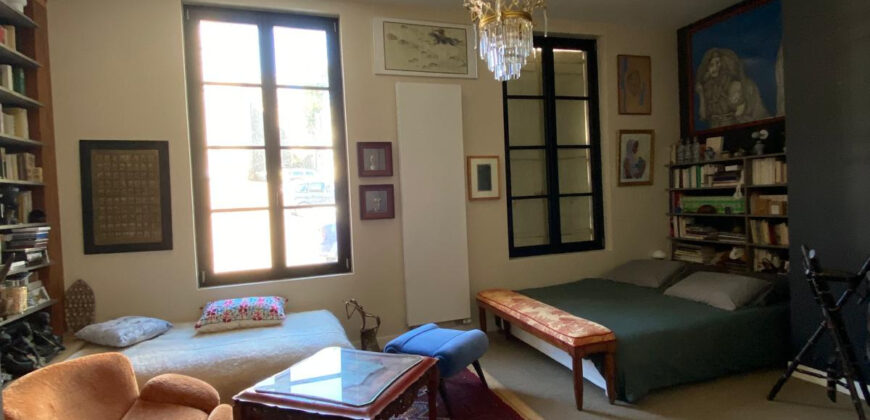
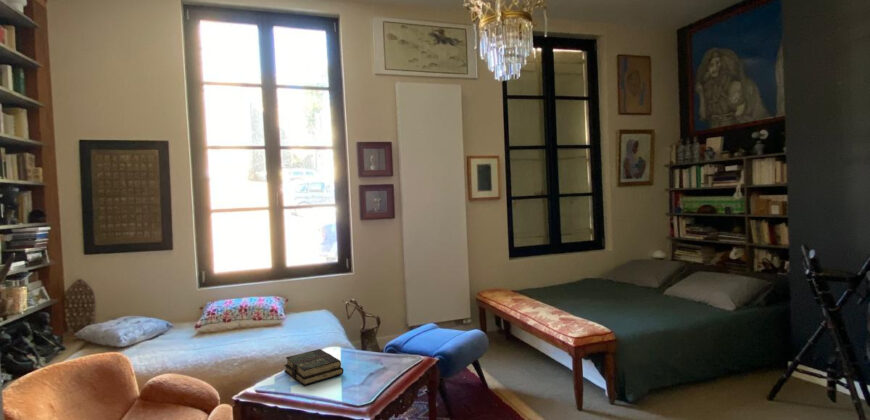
+ book [283,348,345,386]
